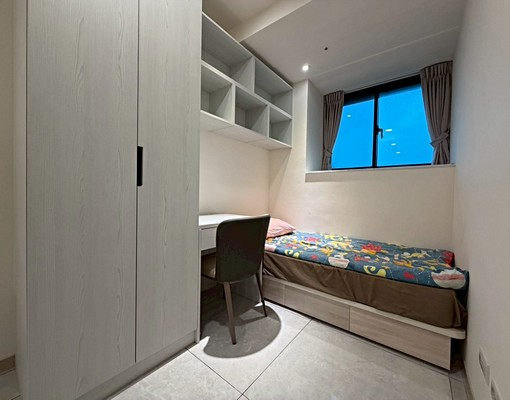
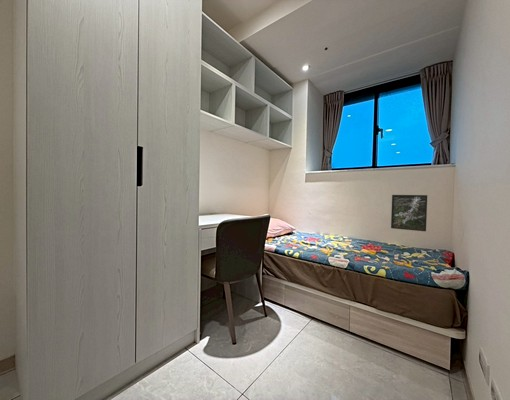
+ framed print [390,194,428,232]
